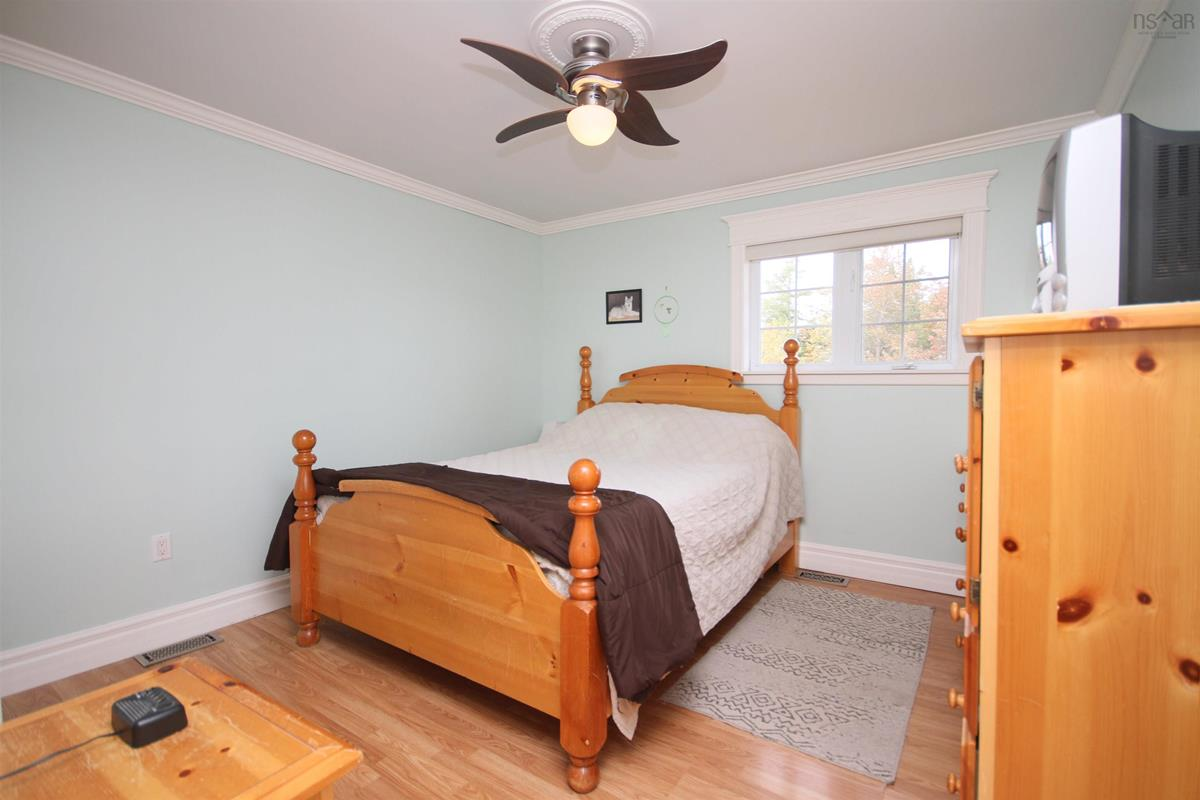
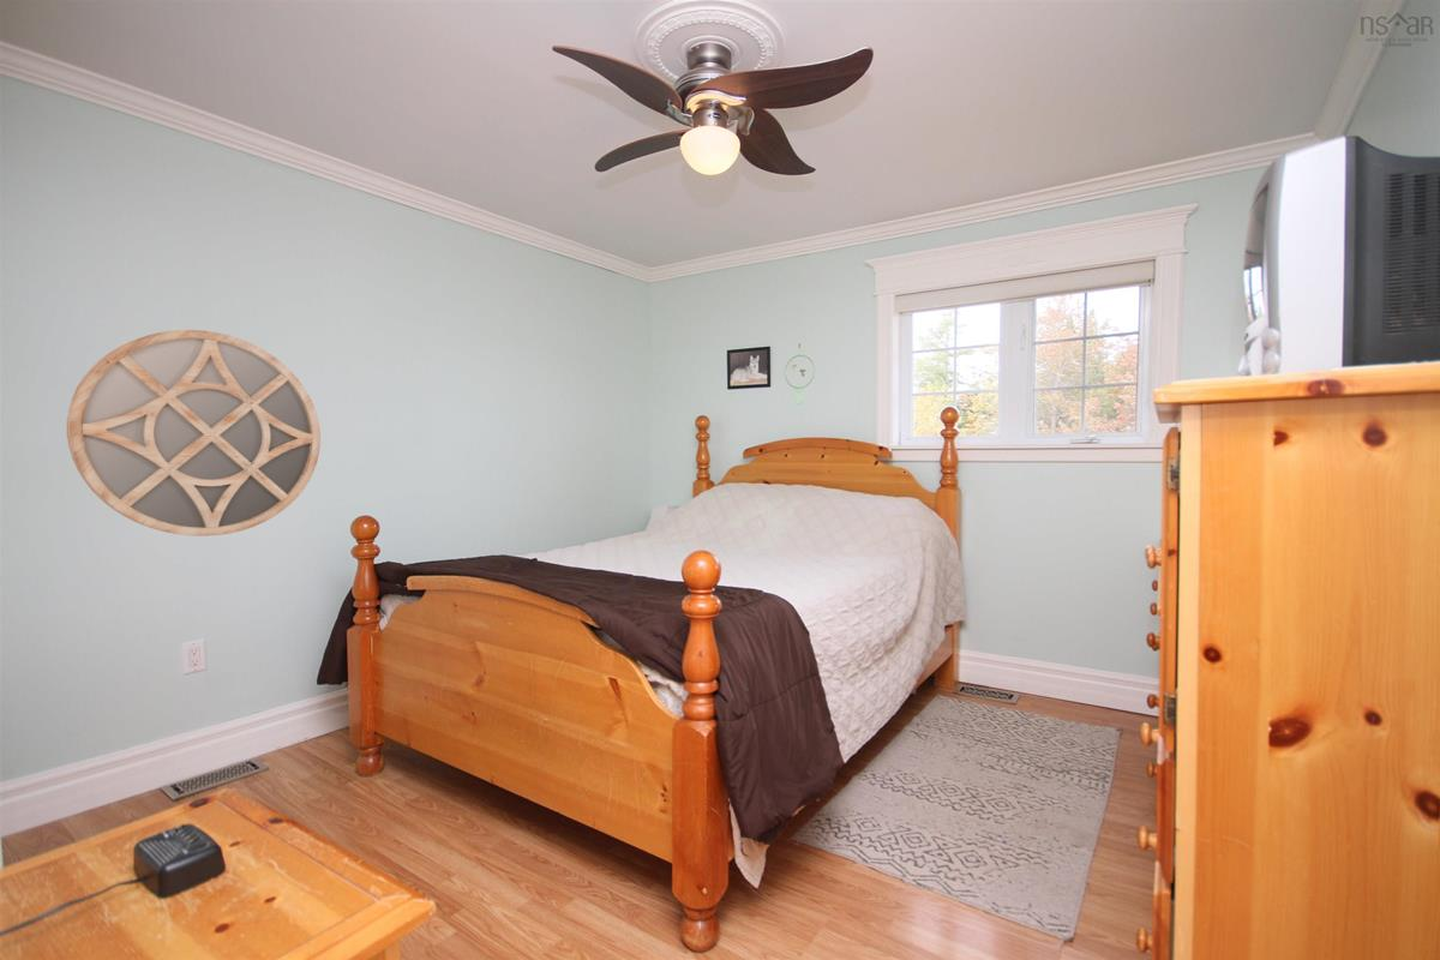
+ home mirror [66,329,322,538]
